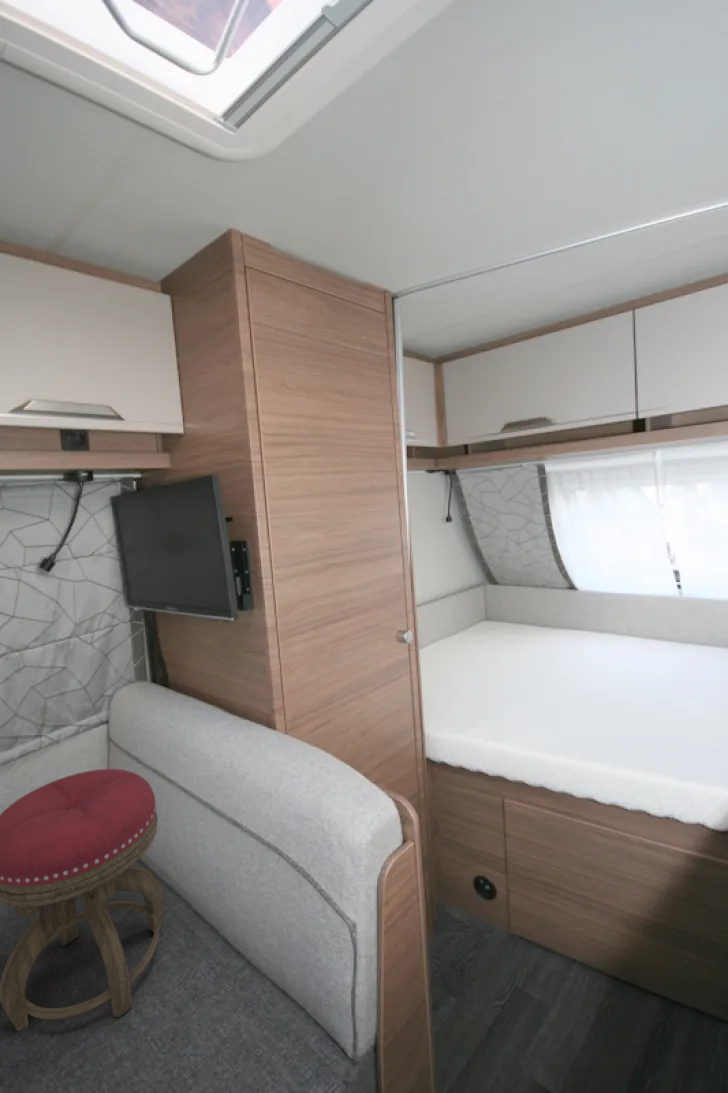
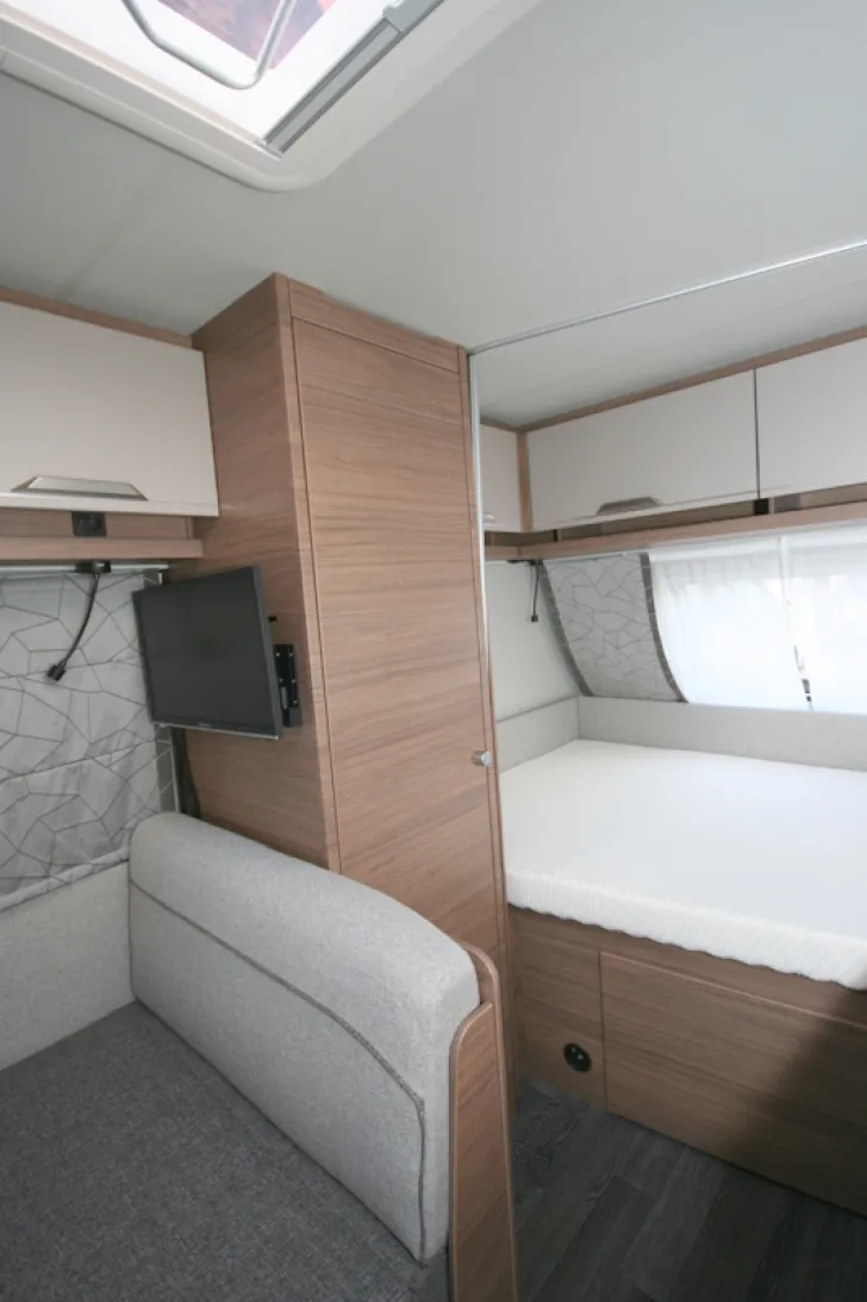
- stool [0,768,165,1032]
